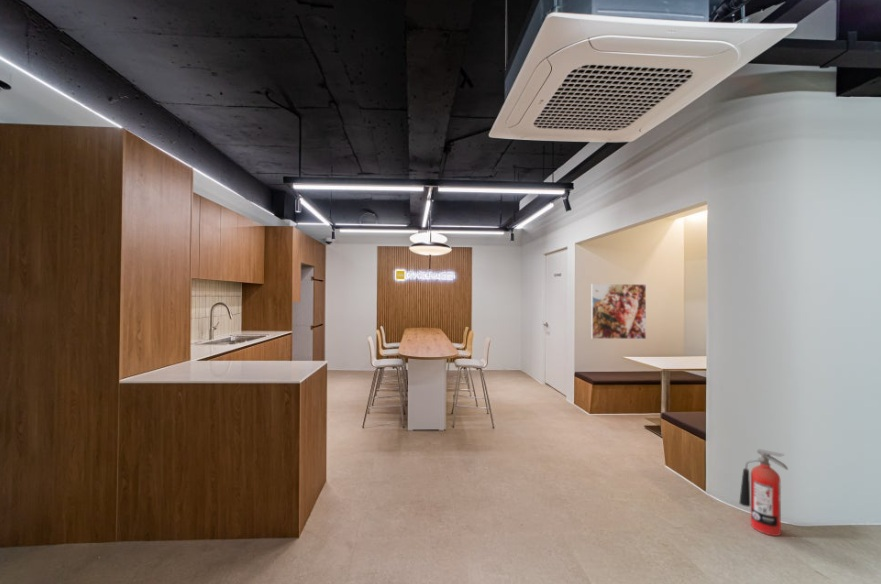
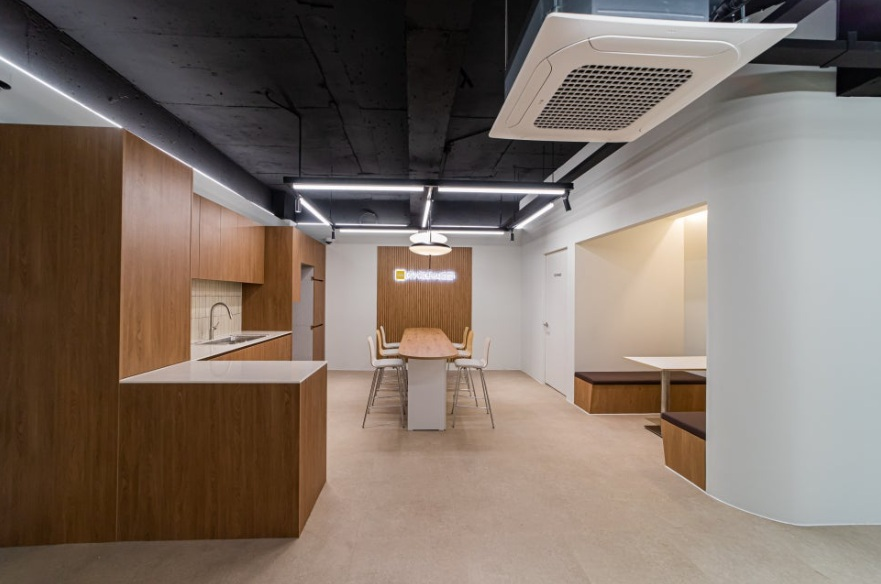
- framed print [590,283,647,340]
- fire extinguisher [738,448,789,537]
